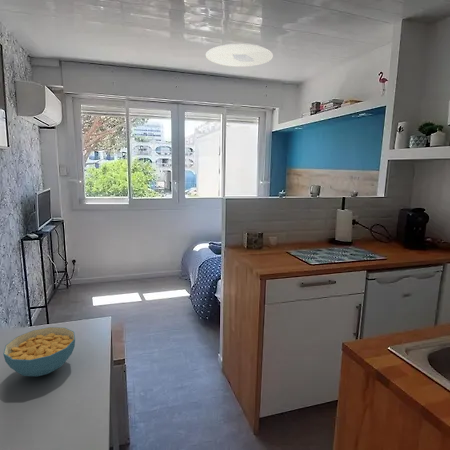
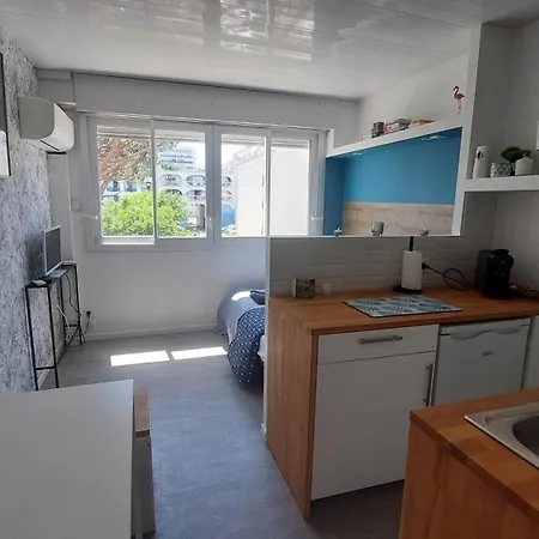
- cereal bowl [2,326,76,377]
- ceiling light [205,43,274,68]
